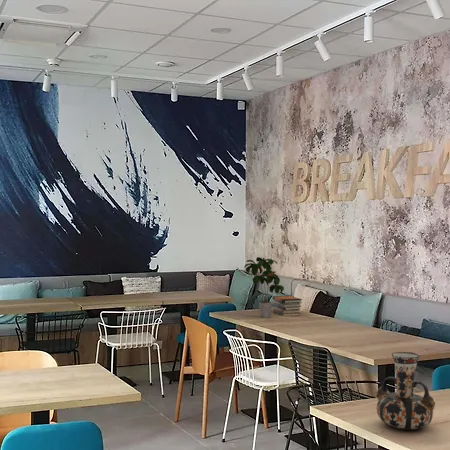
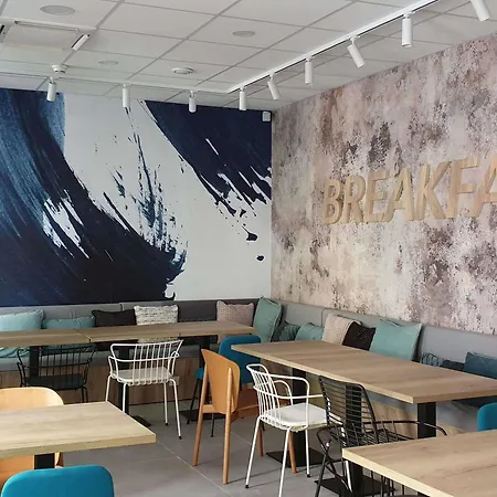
- decorative vase [375,351,436,431]
- book stack [271,294,303,317]
- potted plant [243,256,285,318]
